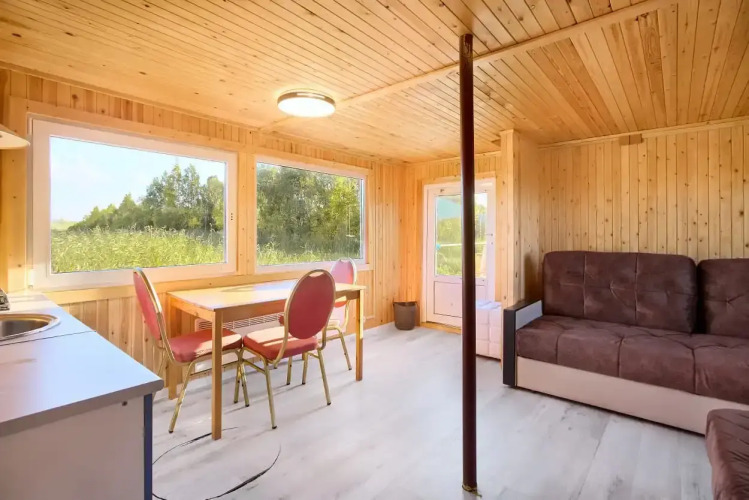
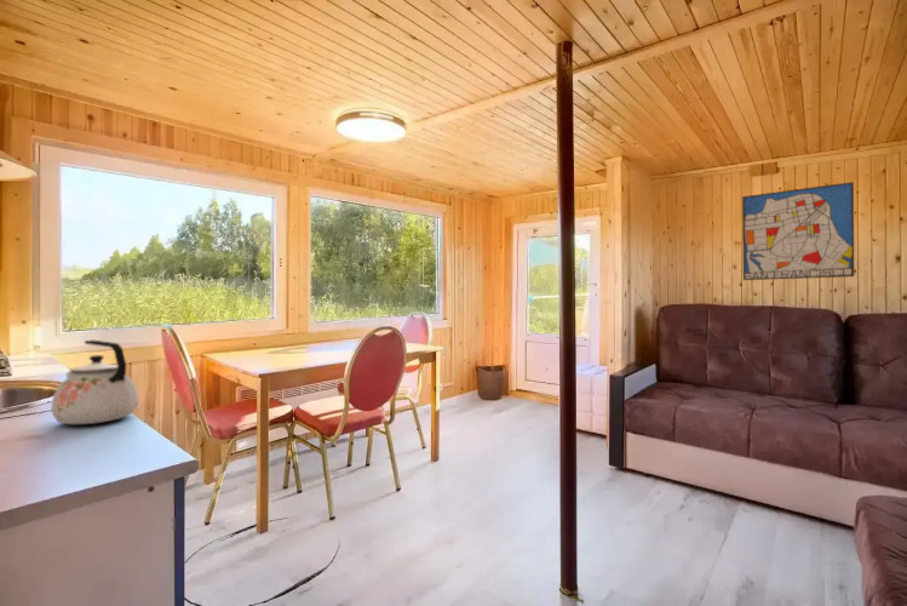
+ kettle [51,339,139,425]
+ wall art [741,181,855,281]
